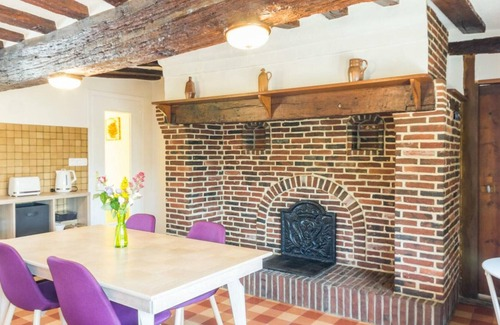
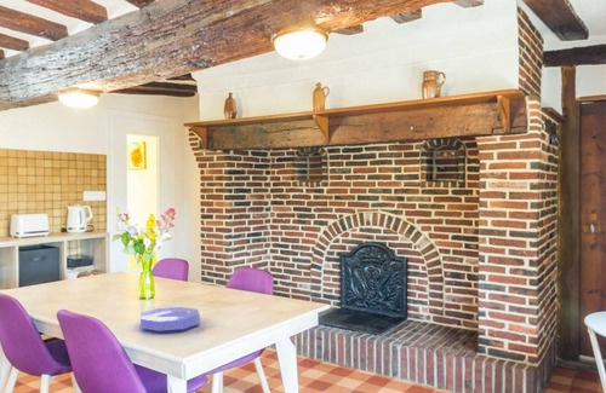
+ bowl [139,306,201,333]
